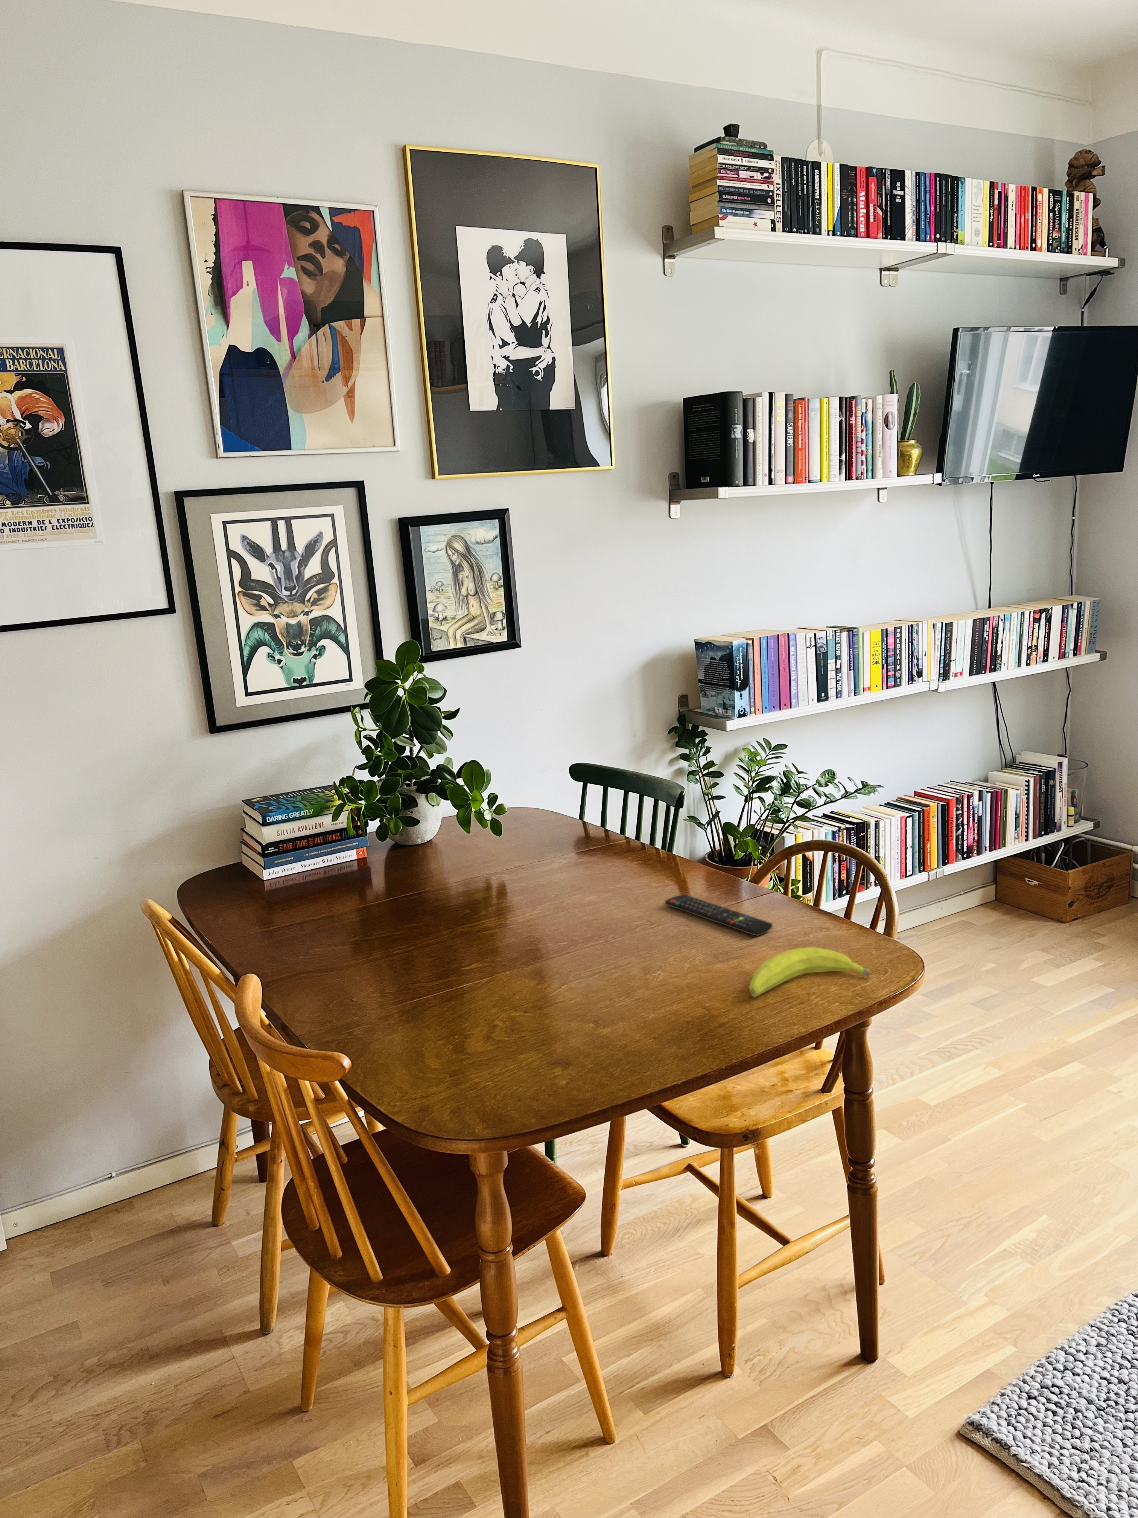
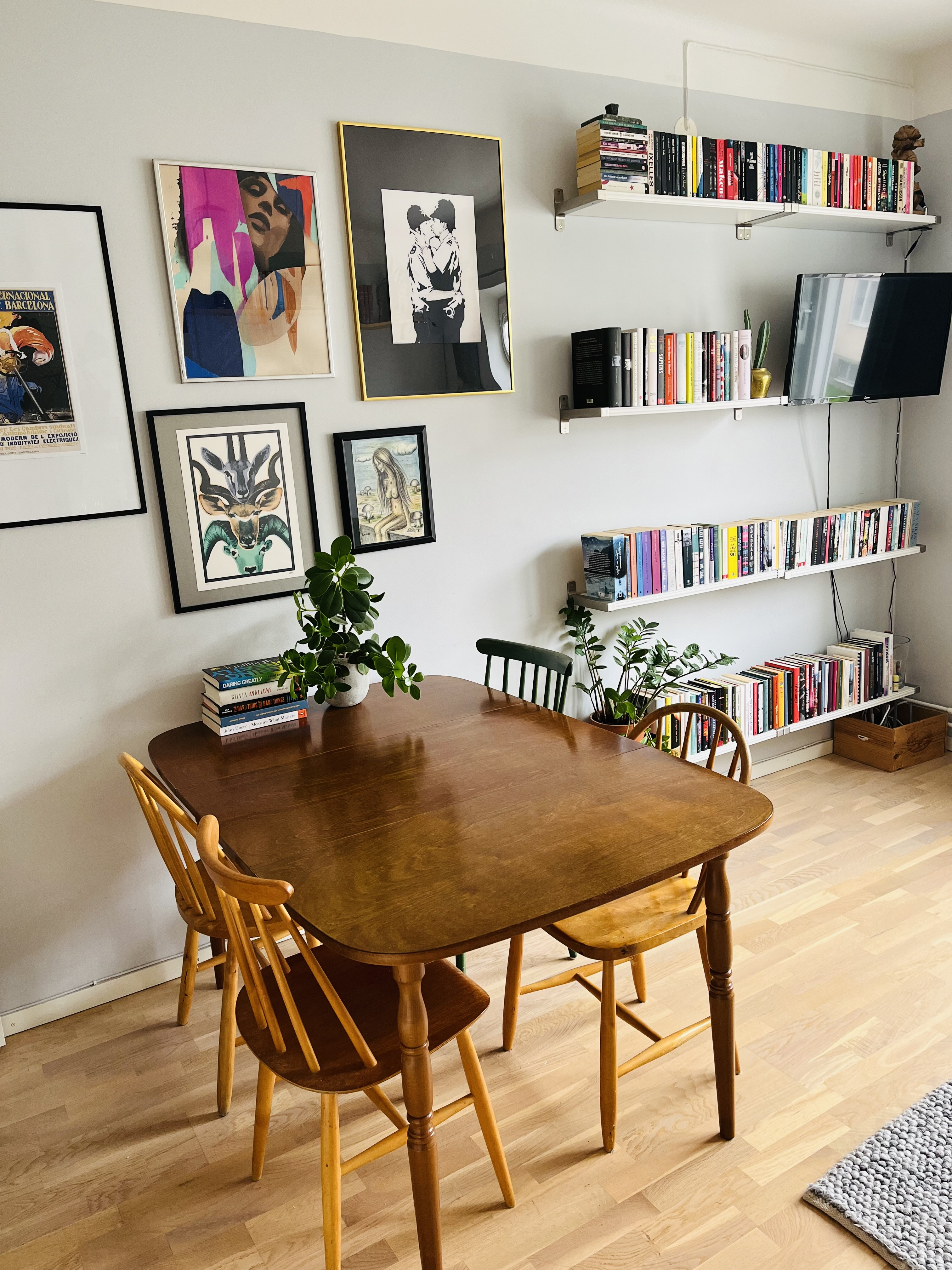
- remote control [665,894,773,936]
- fruit [748,947,870,998]
